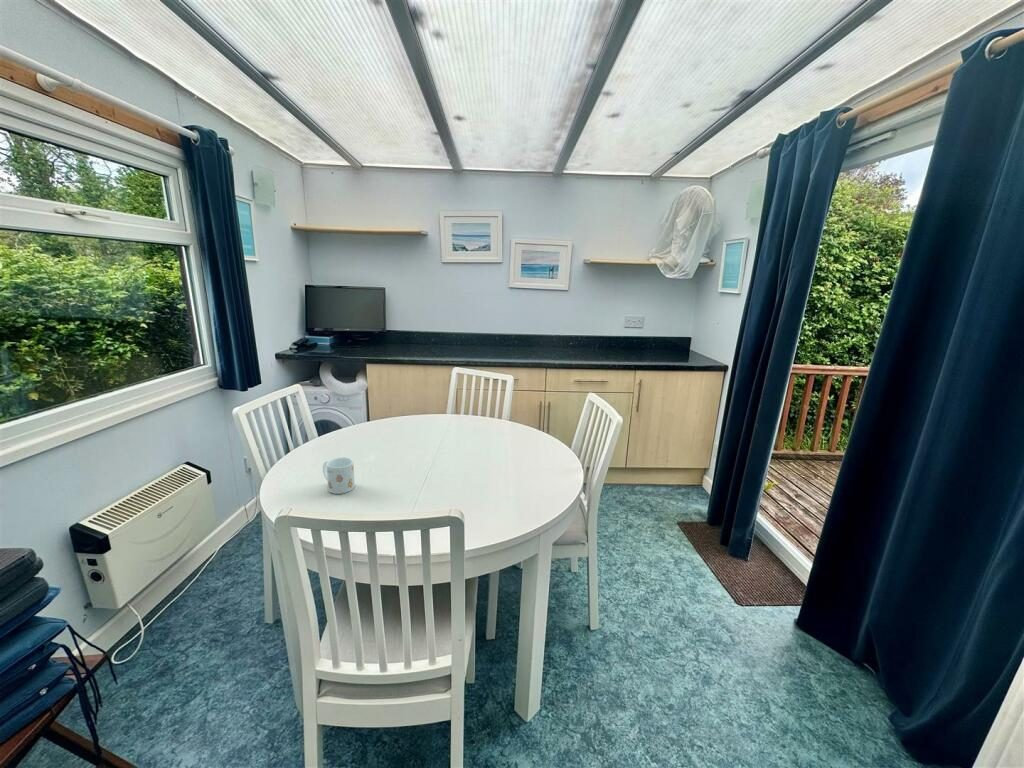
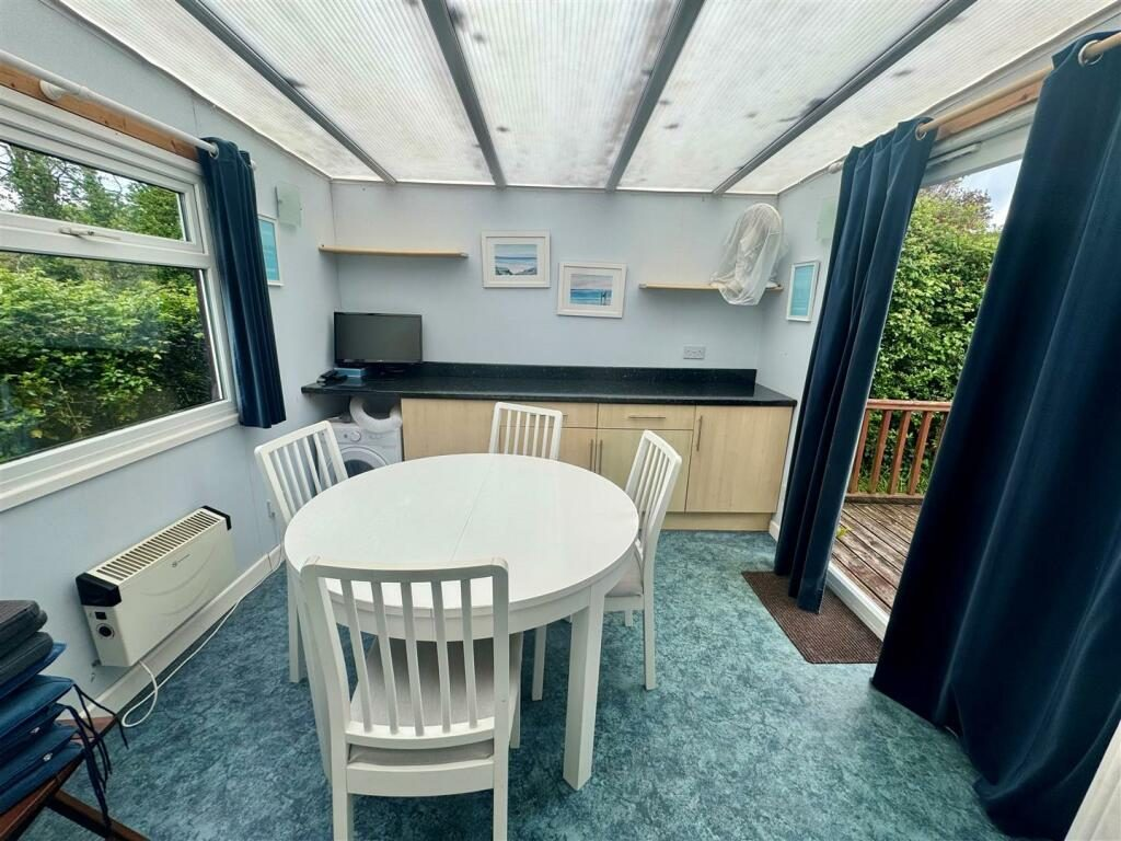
- mug [322,456,356,495]
